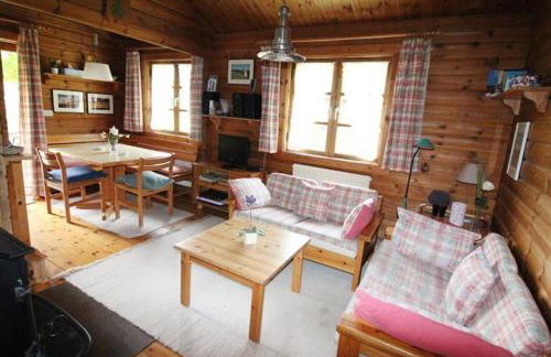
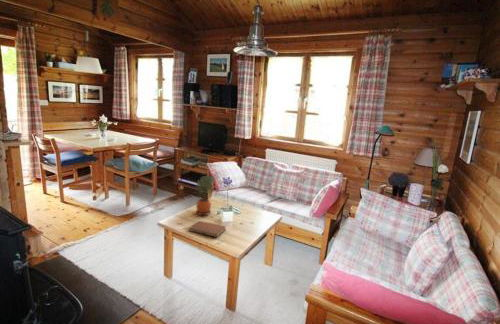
+ potted plant [194,175,215,216]
+ notebook [188,220,227,238]
